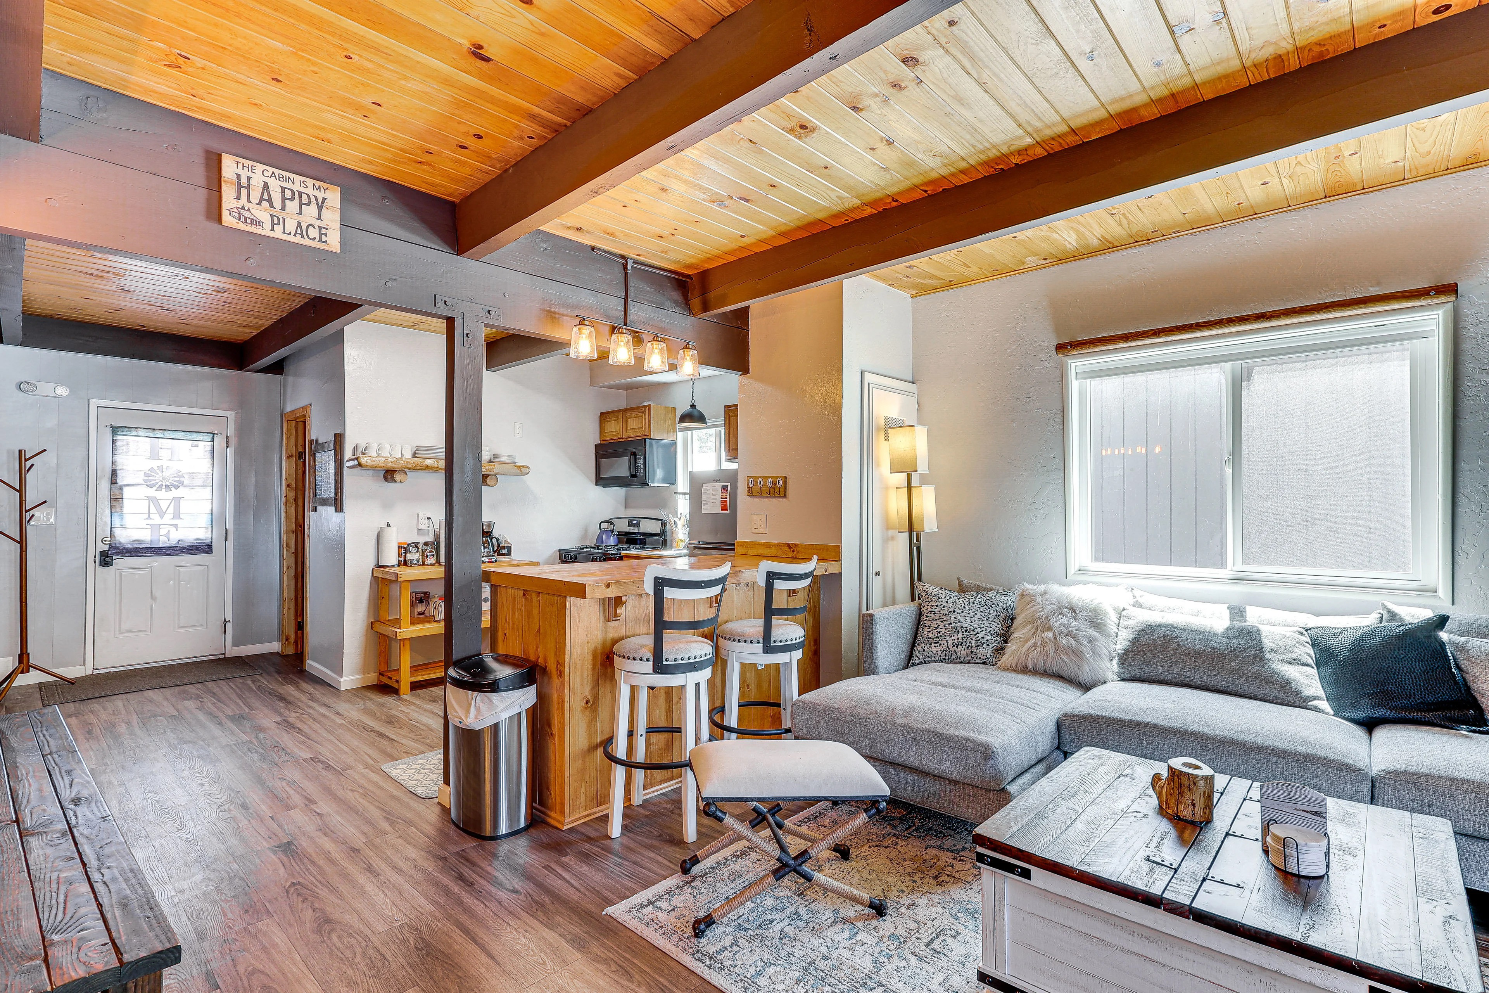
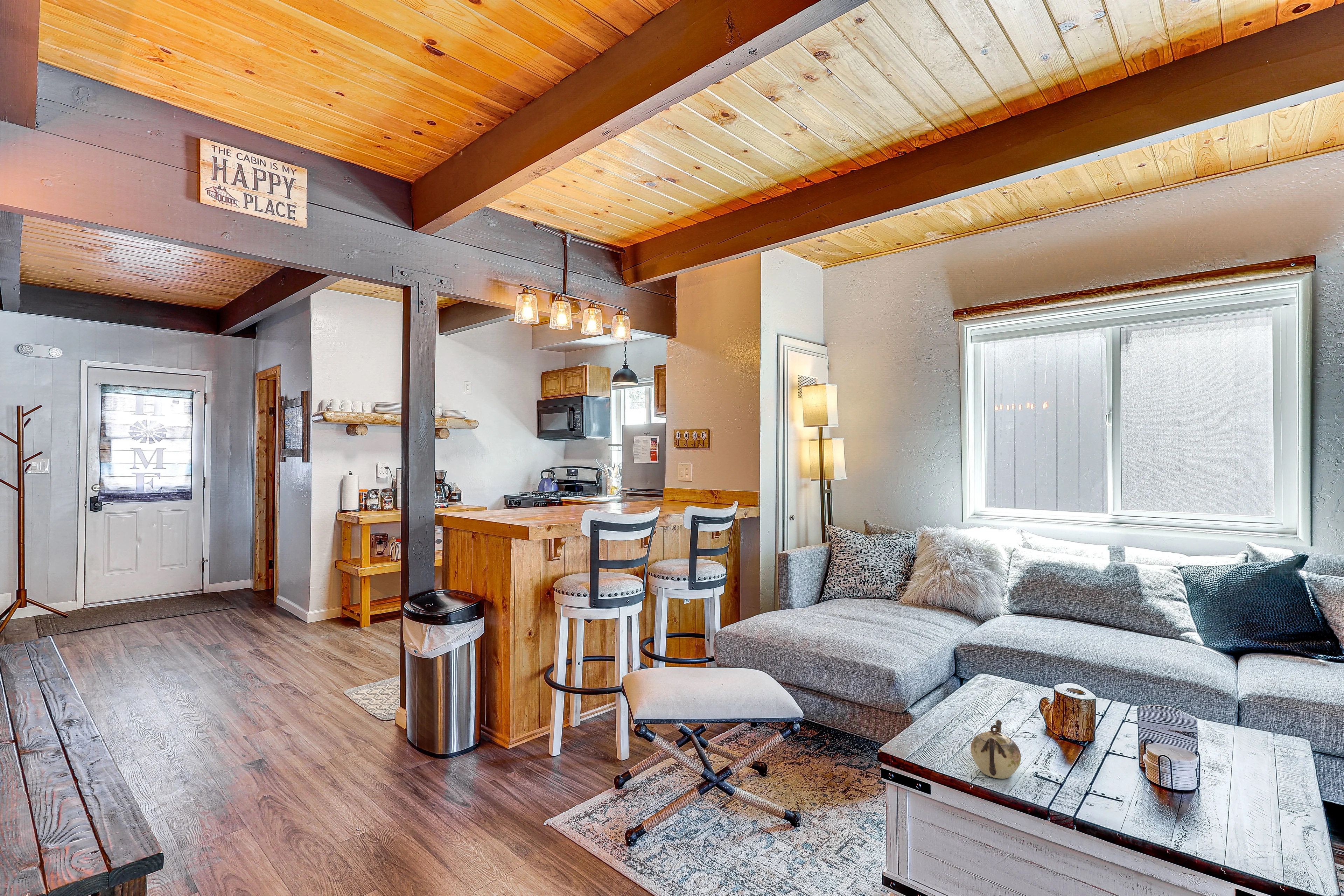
+ teapot [970,720,1021,779]
